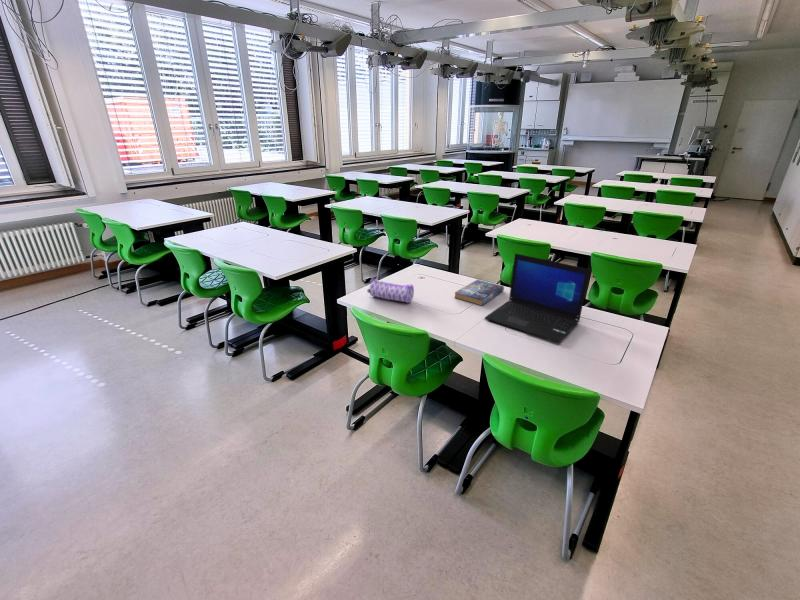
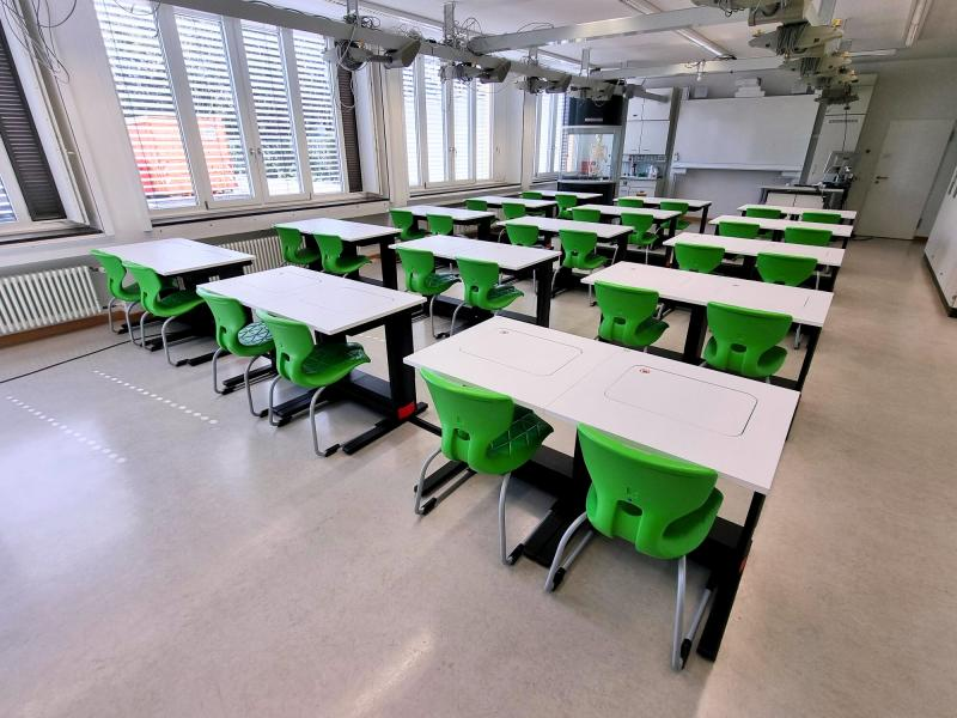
- laptop [484,252,591,344]
- book [453,279,505,307]
- pencil case [366,277,415,304]
